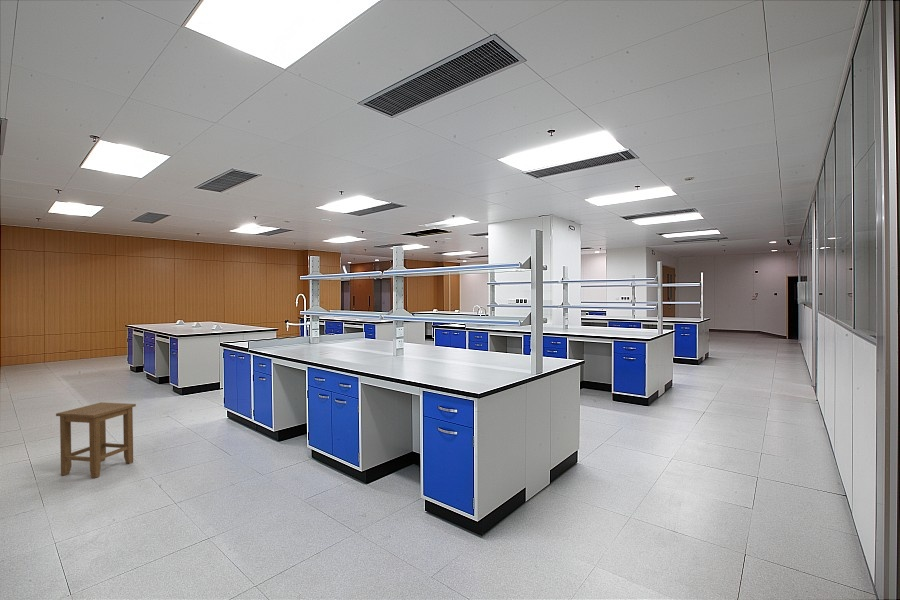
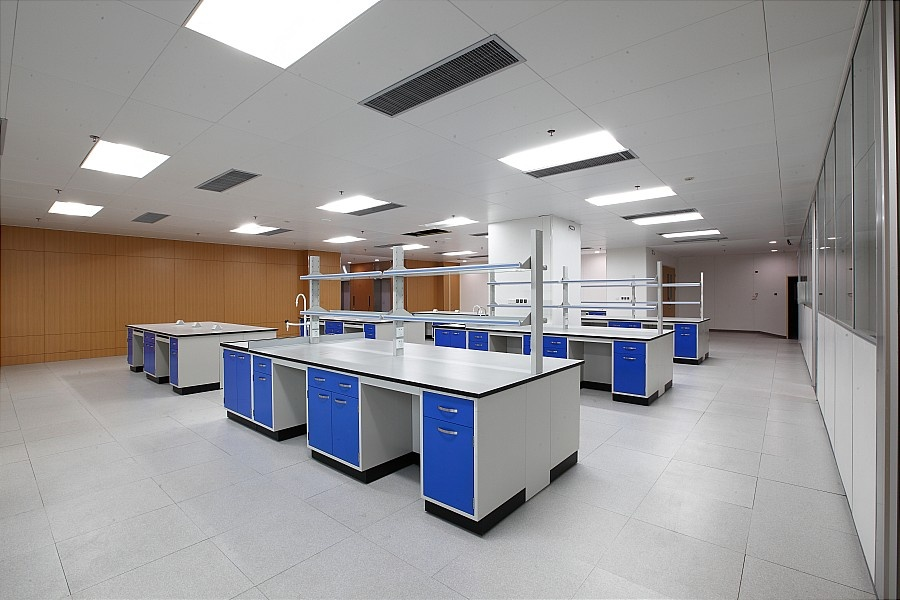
- stool [55,401,137,479]
